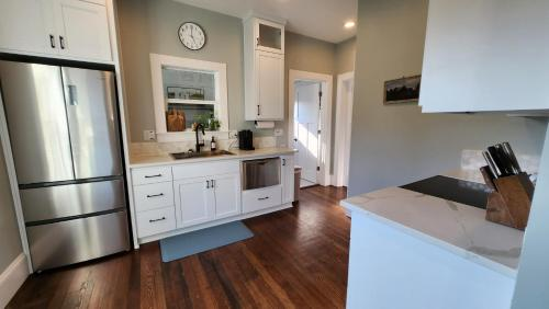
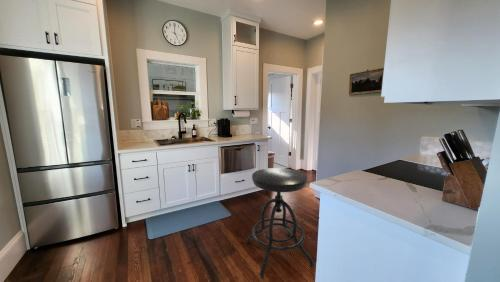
+ stool [246,167,315,278]
